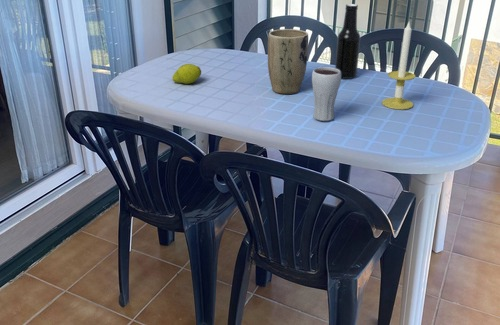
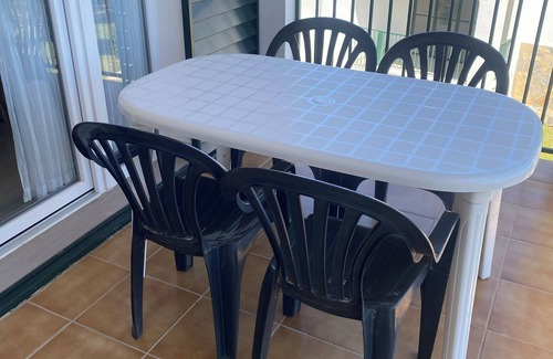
- beer bottle [334,3,361,80]
- fruit [172,63,202,85]
- drinking glass [311,66,342,122]
- plant pot [267,28,309,95]
- candle [381,22,416,110]
